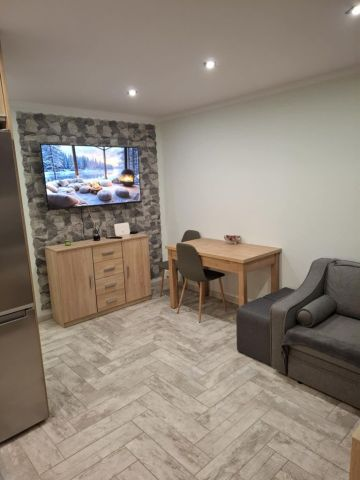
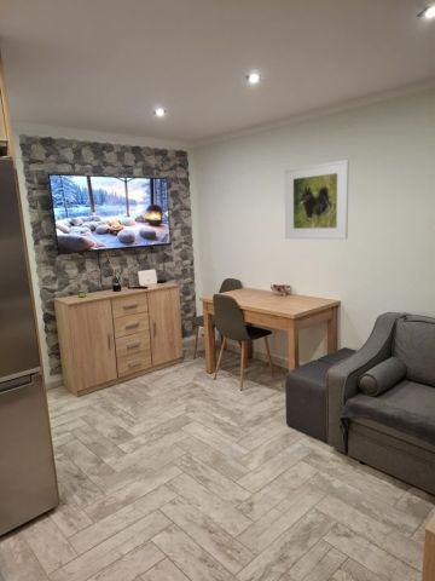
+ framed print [284,159,350,241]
